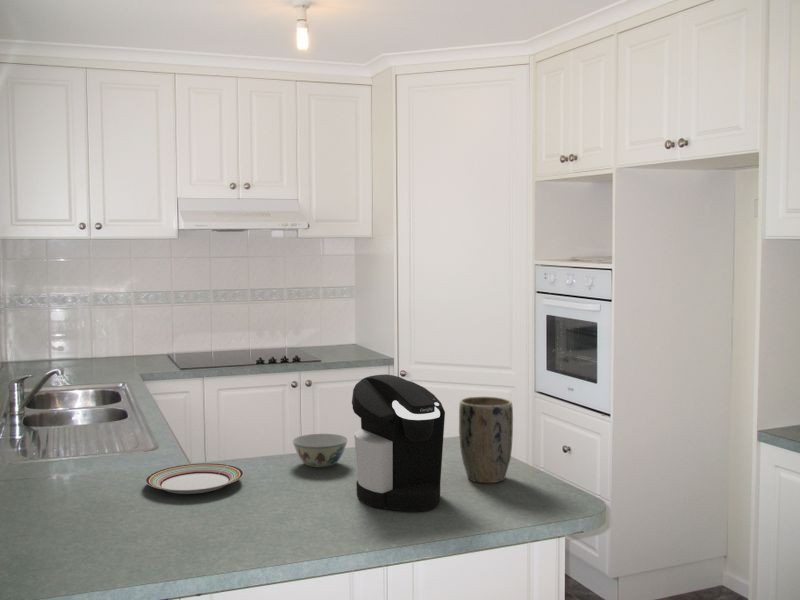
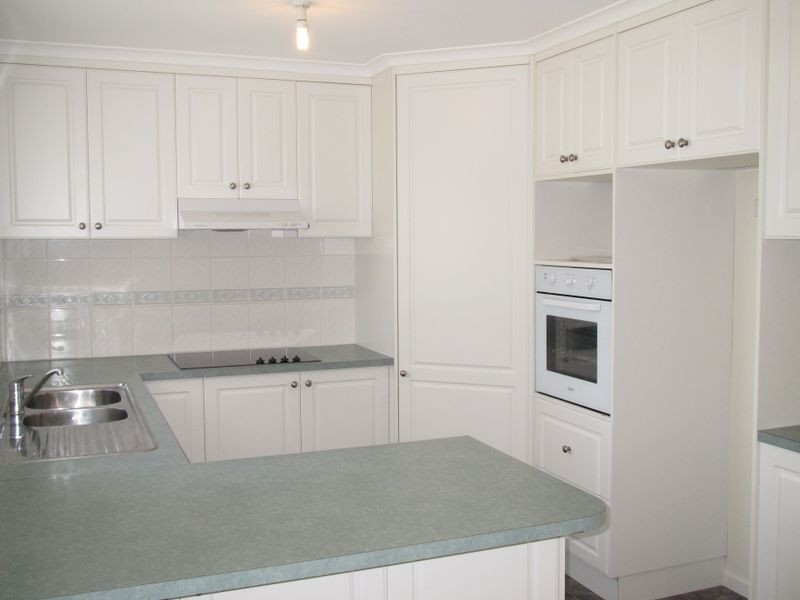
- chinaware [291,432,349,468]
- plate [145,462,244,495]
- coffee maker [351,373,446,512]
- plant pot [458,396,514,484]
